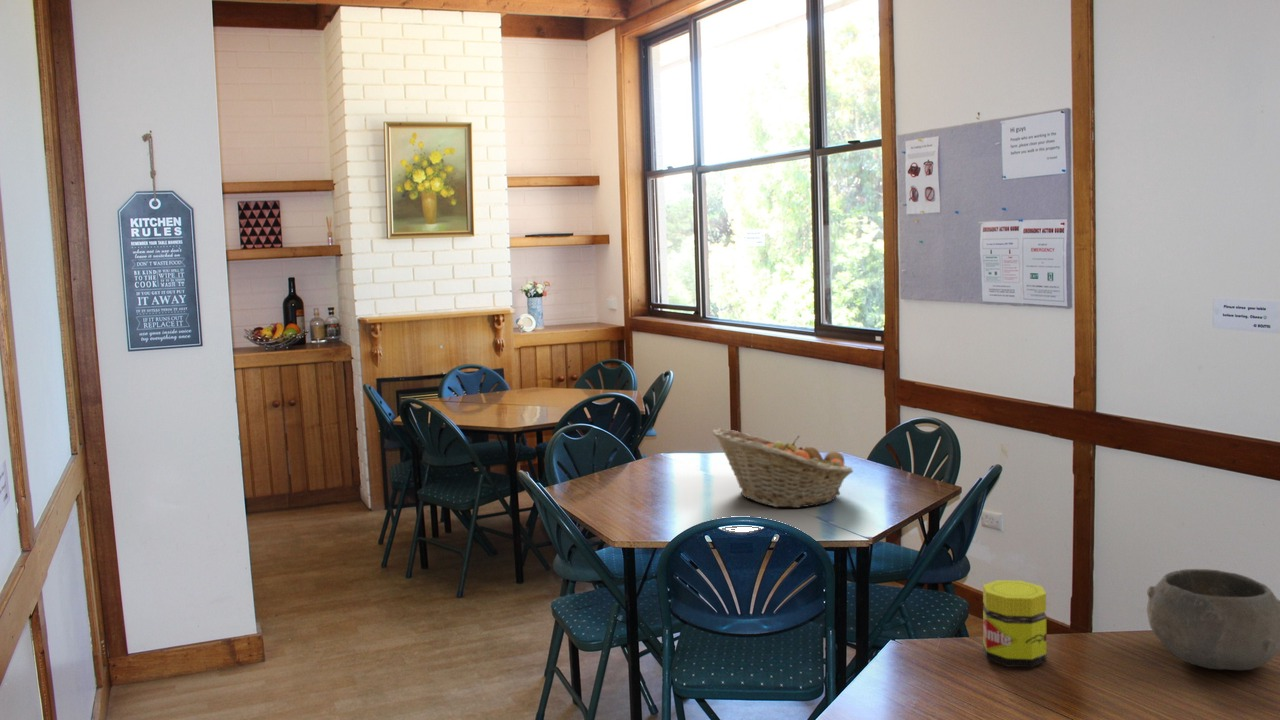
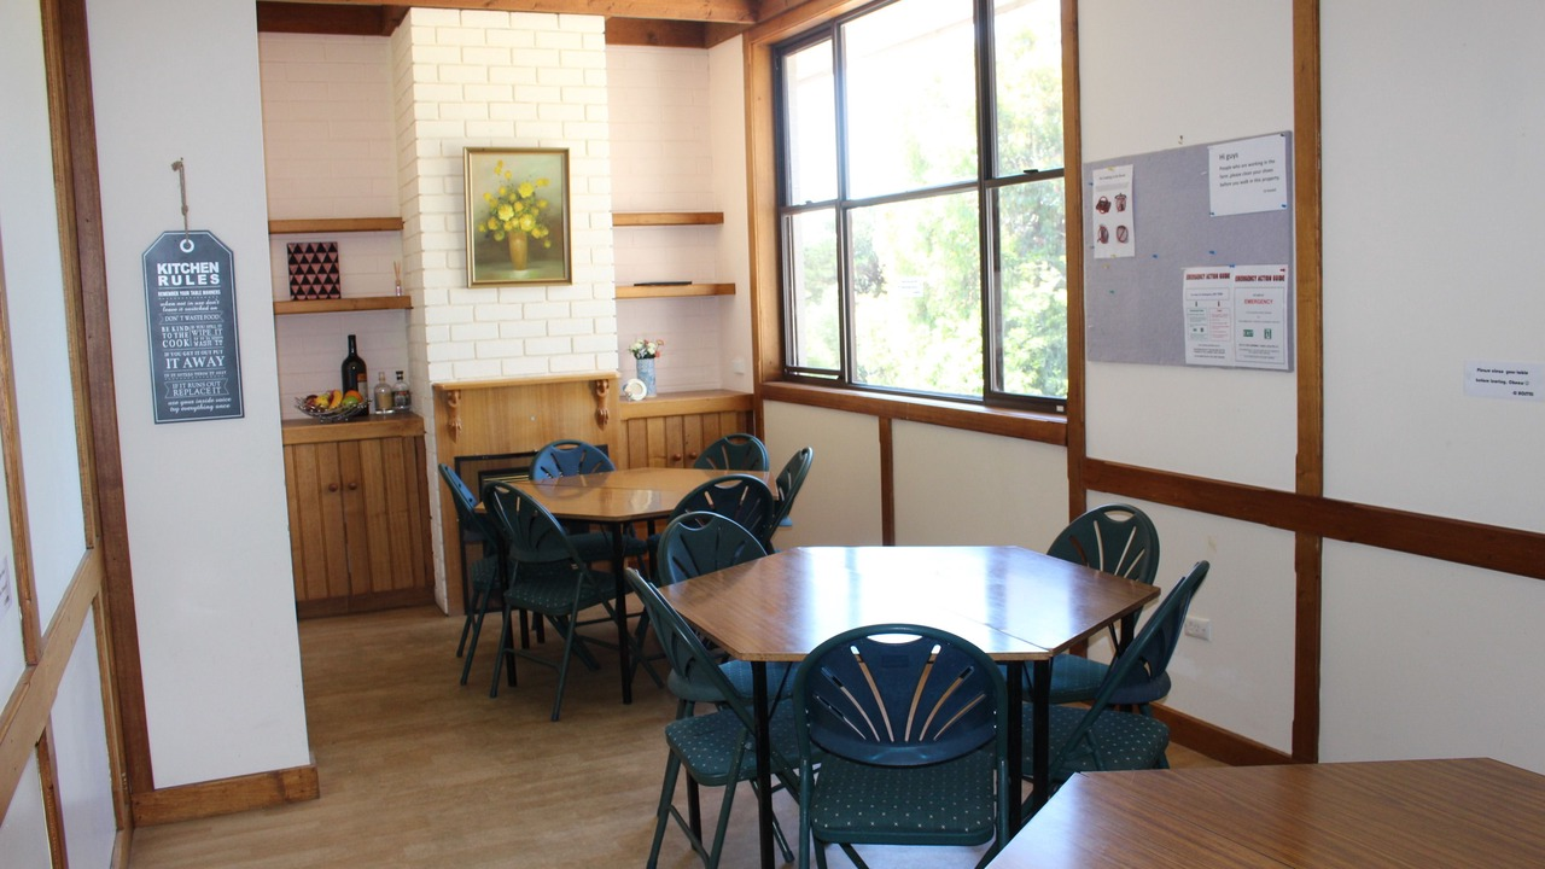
- fruit basket [711,427,854,509]
- bowl [1146,568,1280,671]
- jar [982,579,1047,668]
